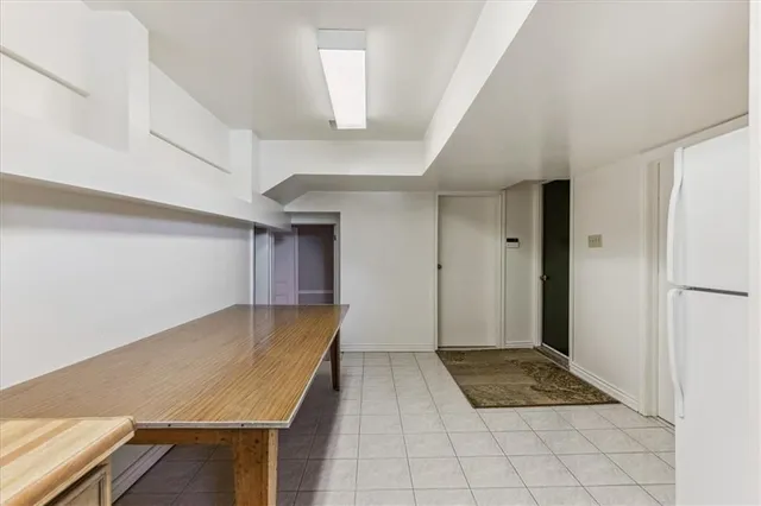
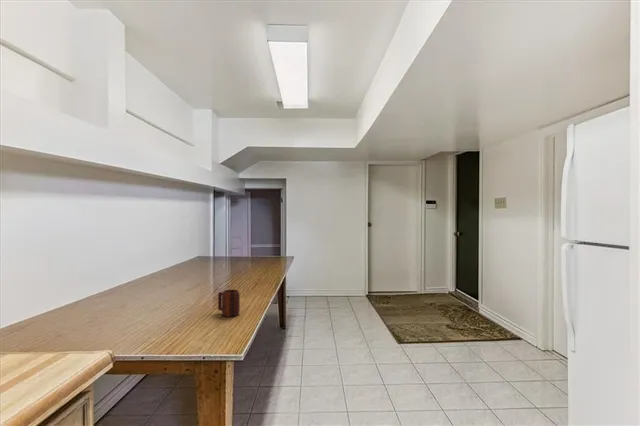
+ mug [217,289,241,318]
